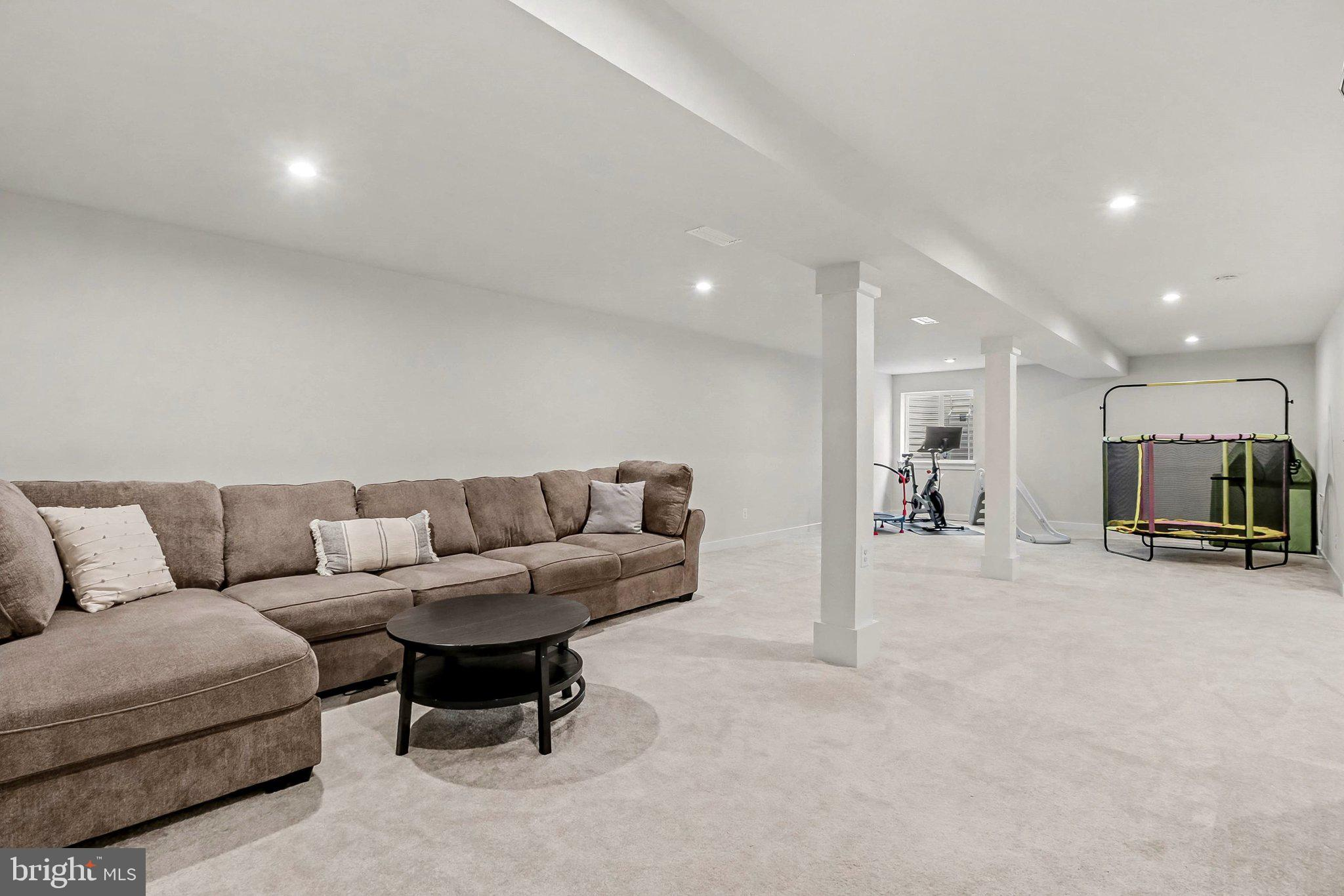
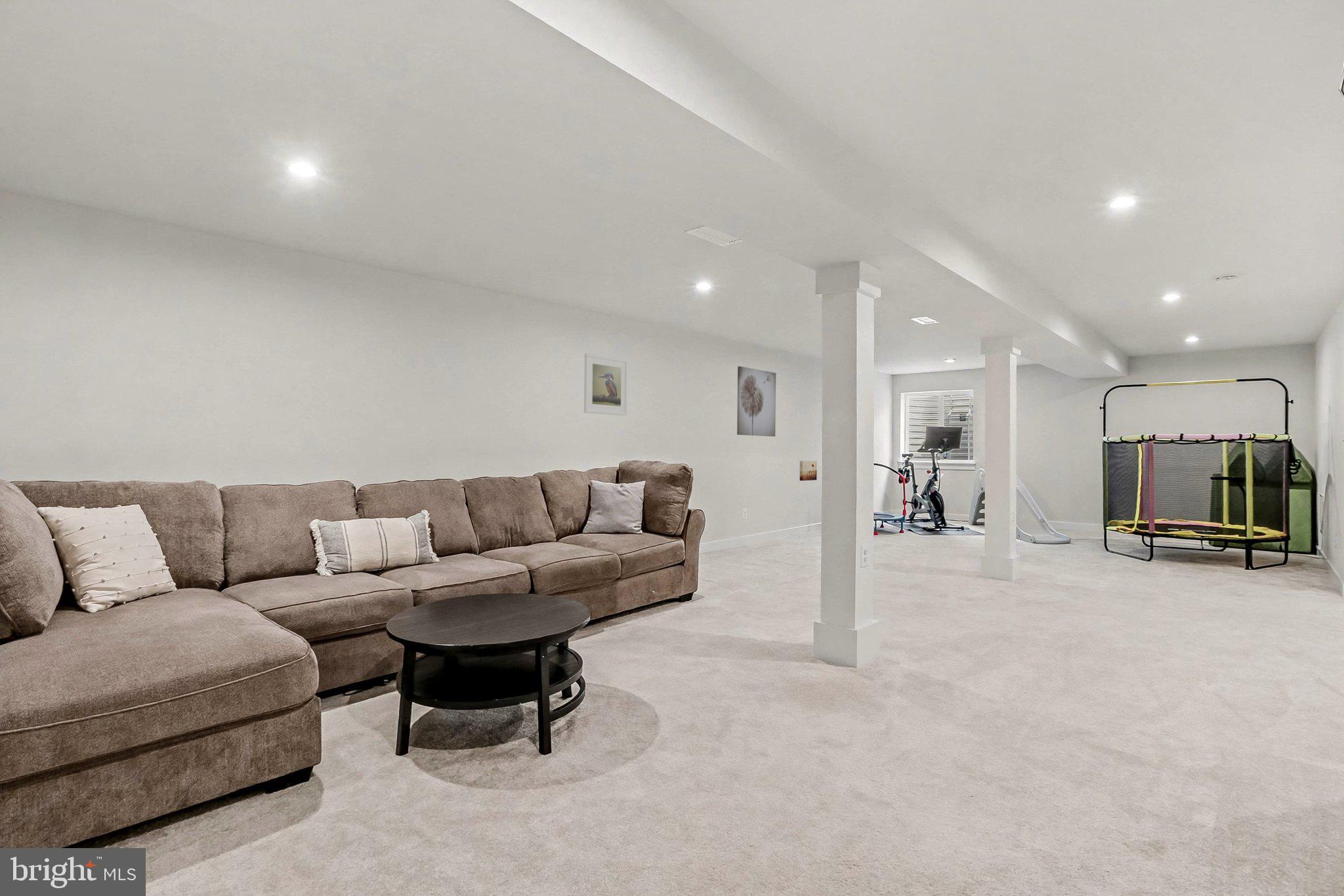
+ wall art [799,460,818,481]
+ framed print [583,353,629,417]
+ wall art [736,365,776,437]
